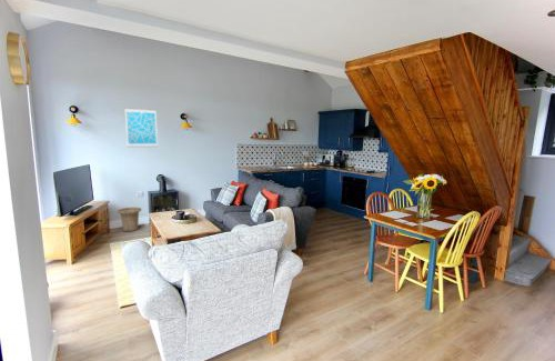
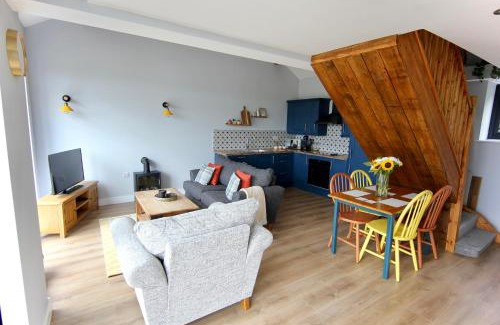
- wall art [124,107,159,148]
- basket [115,207,142,233]
